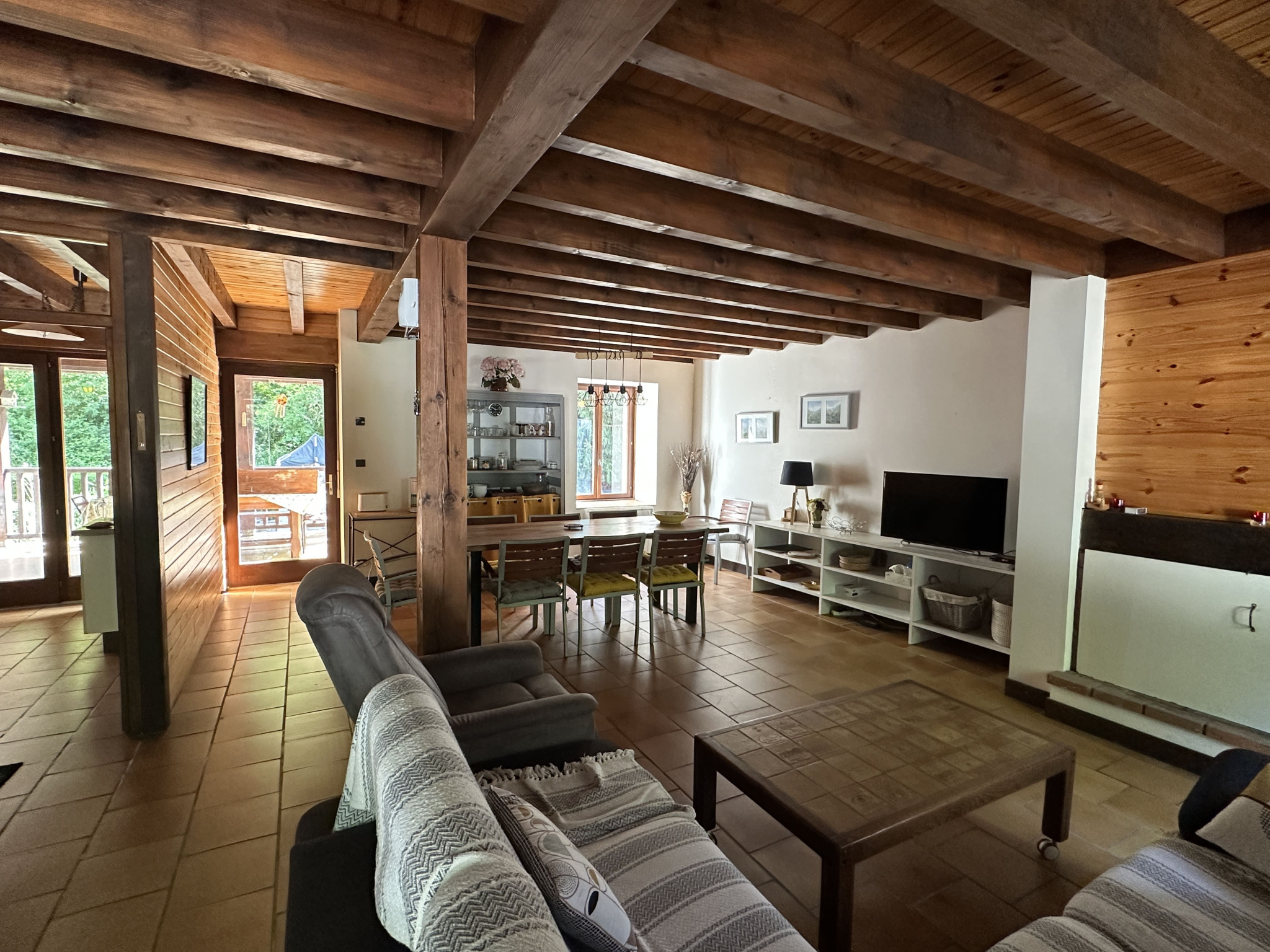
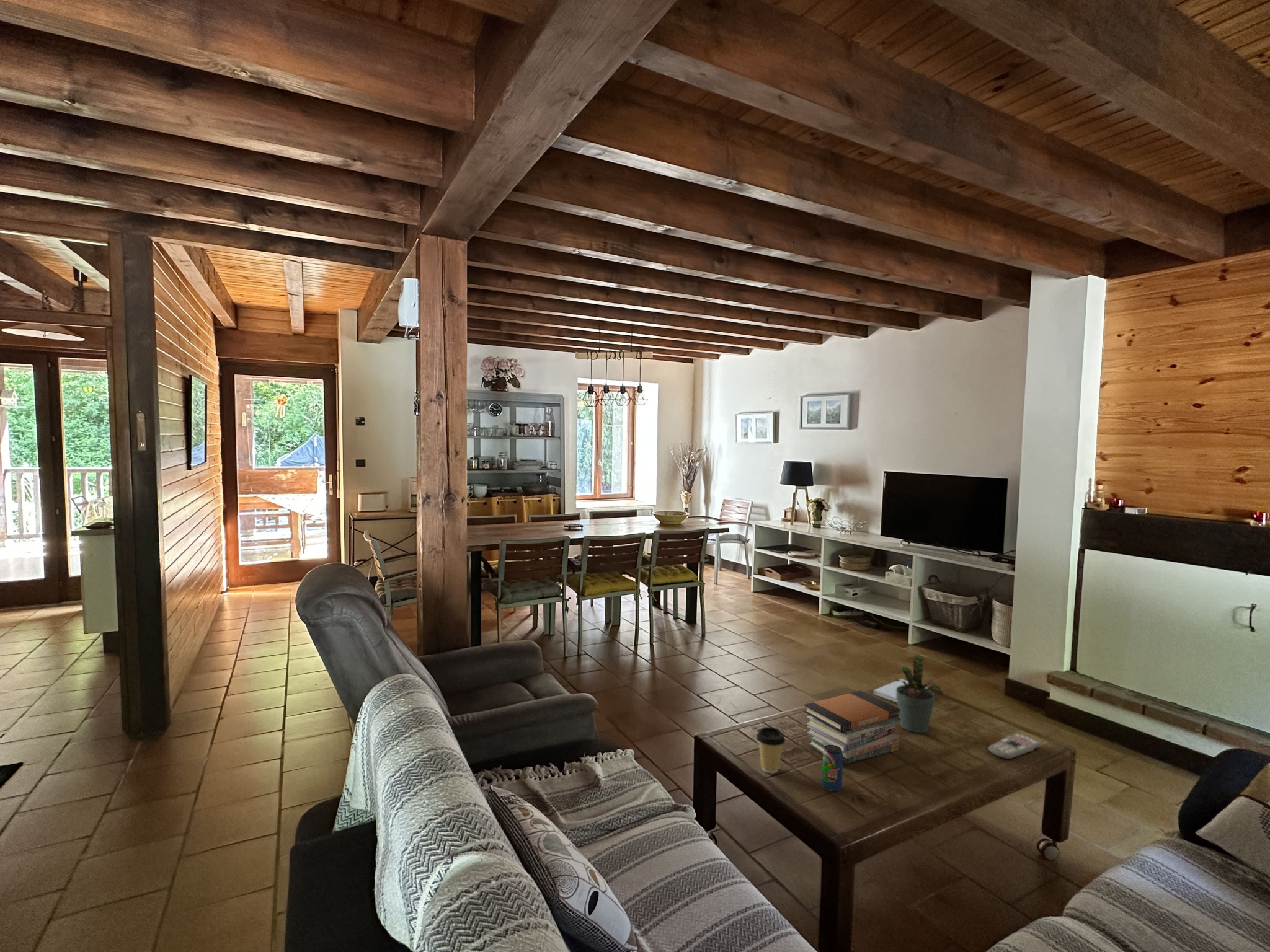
+ book stack [803,690,901,765]
+ remote control [988,733,1041,760]
+ beverage can [822,745,843,792]
+ potted plant [894,655,945,733]
+ notepad [873,678,928,703]
+ coffee cup [756,726,786,774]
